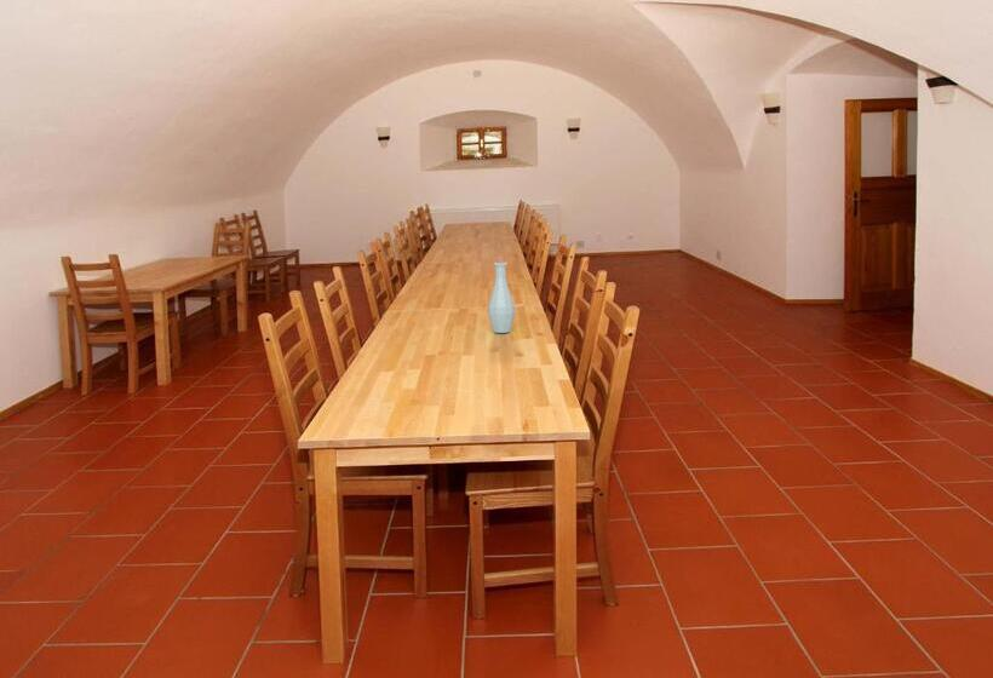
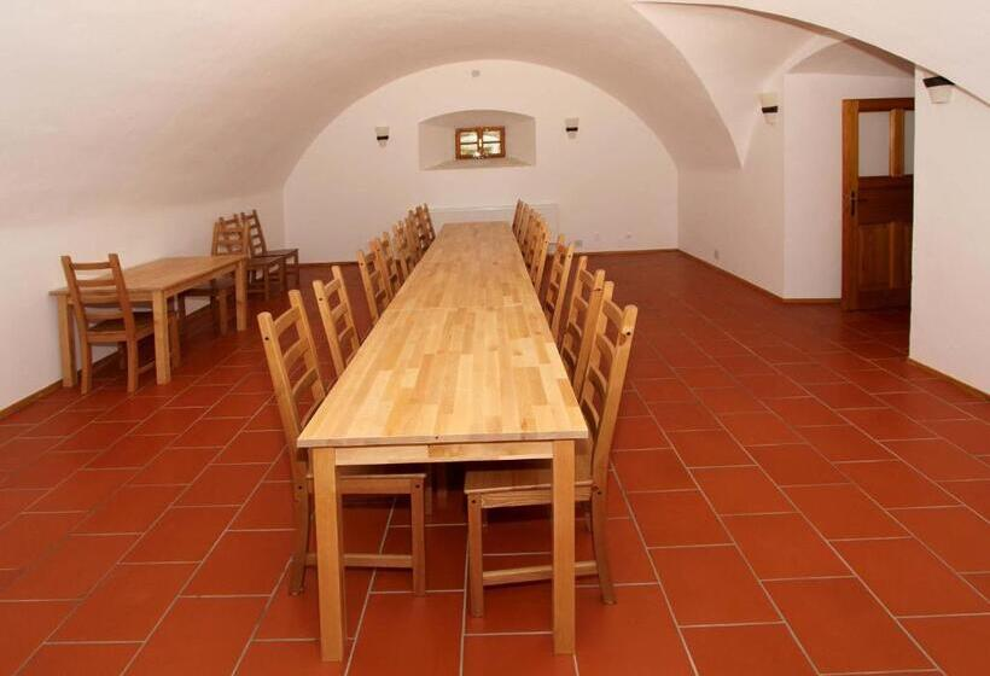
- bottle [487,255,516,334]
